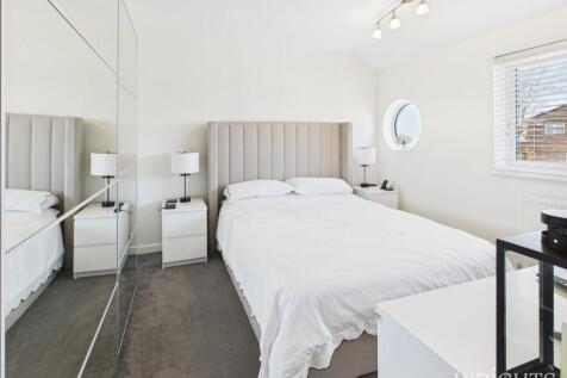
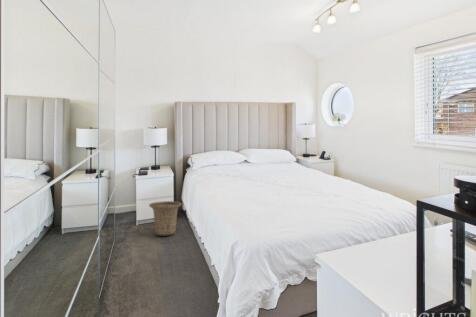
+ basket [148,200,182,237]
